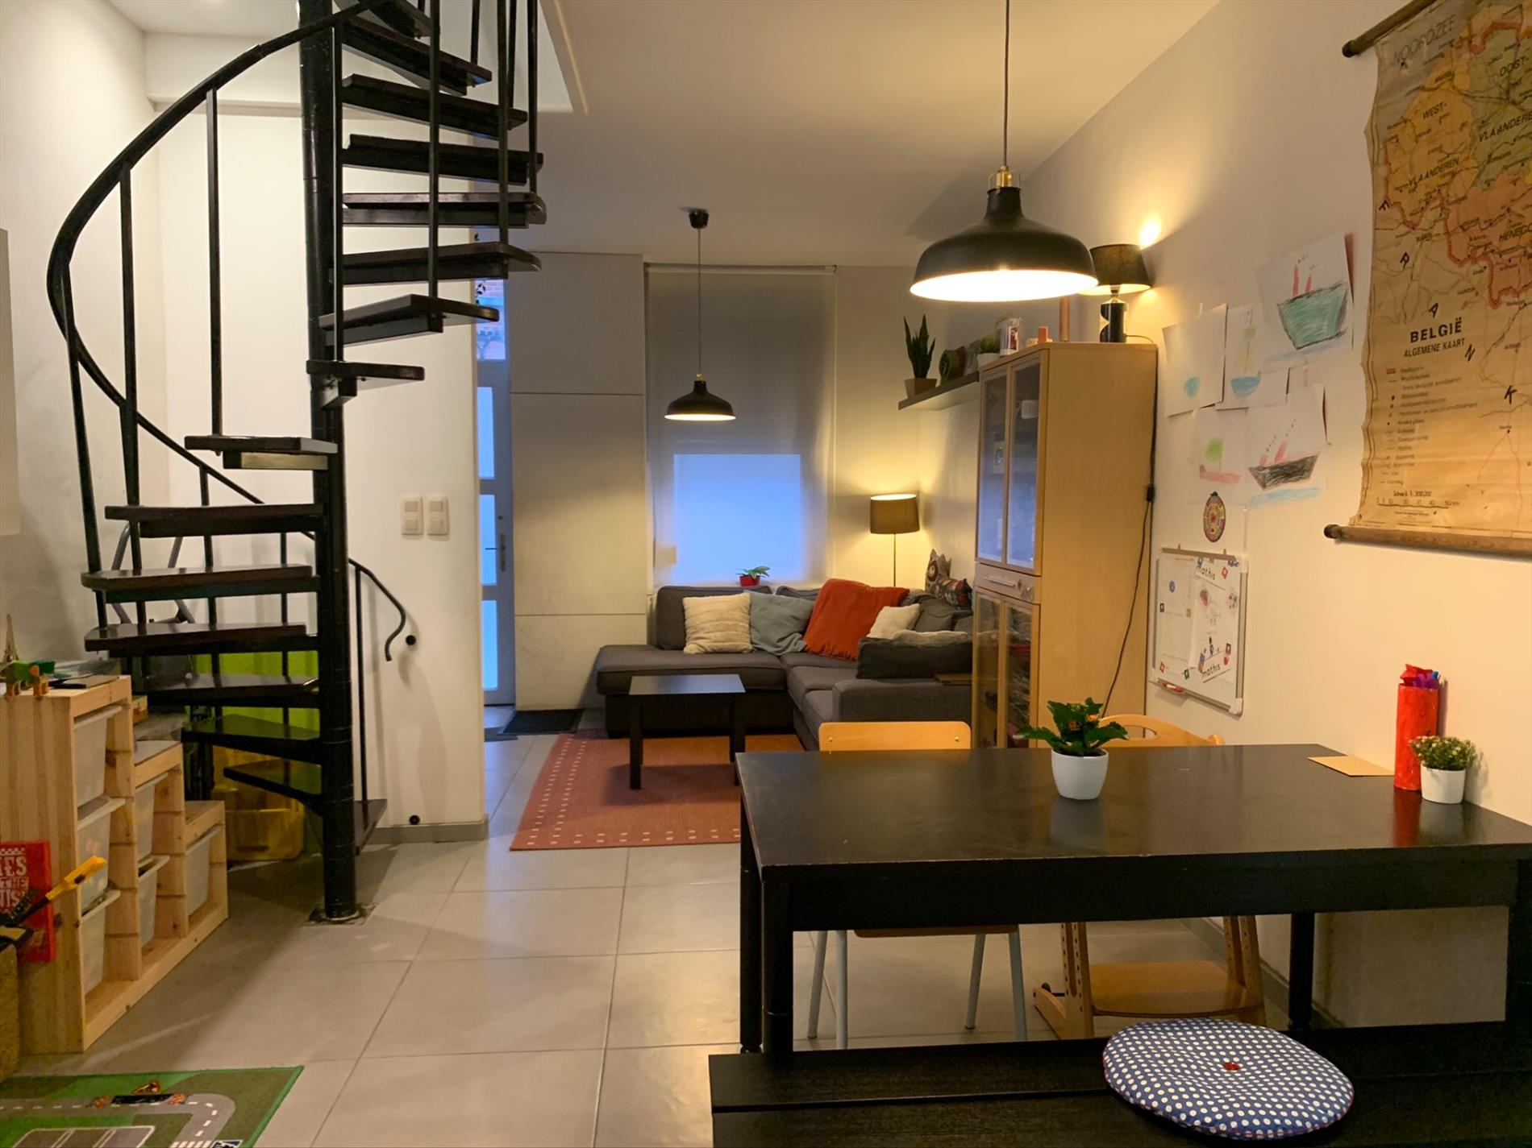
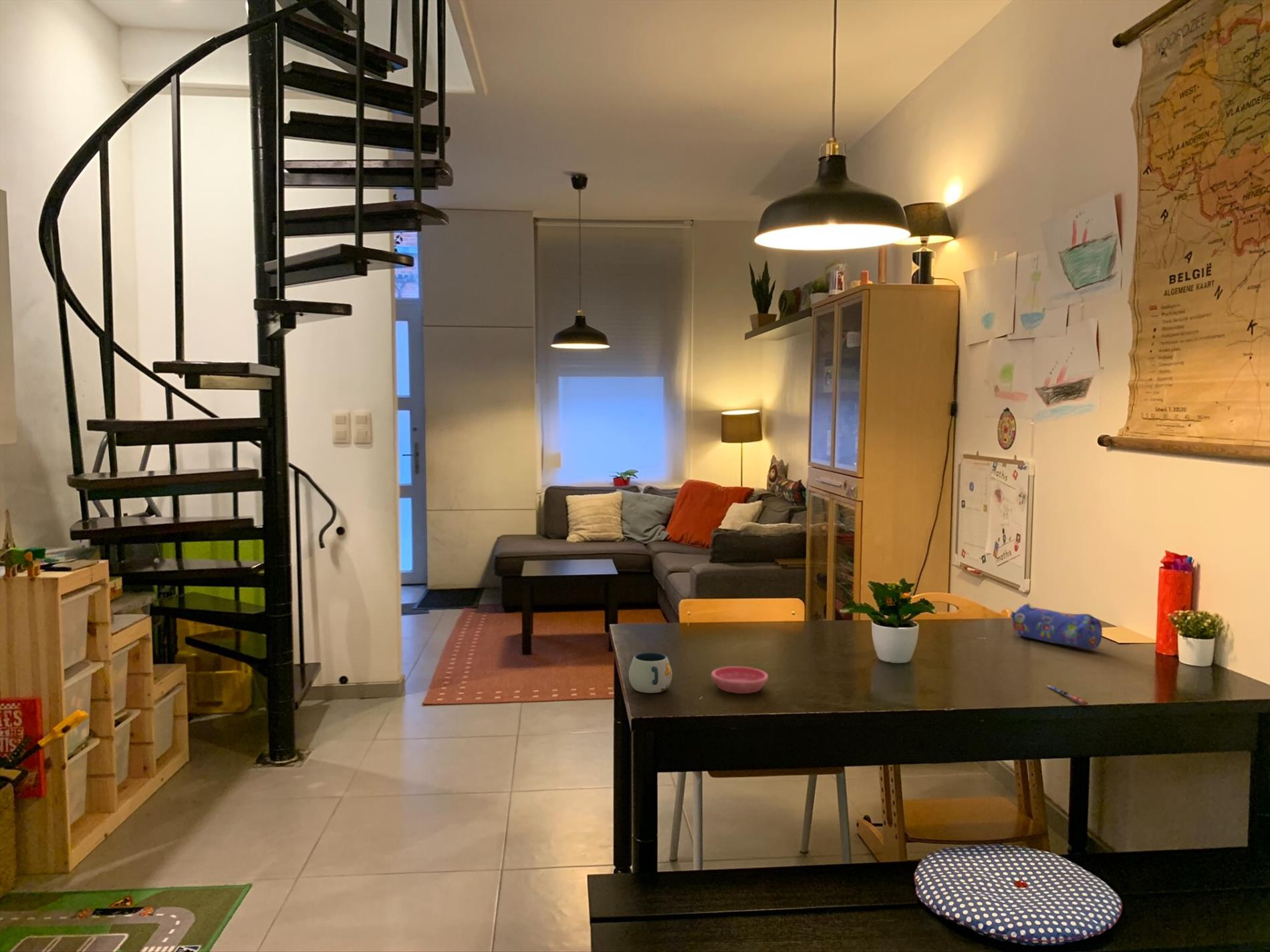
+ pen [1045,684,1089,705]
+ saucer [711,665,769,694]
+ pencil case [1009,603,1103,651]
+ mug [628,652,672,693]
